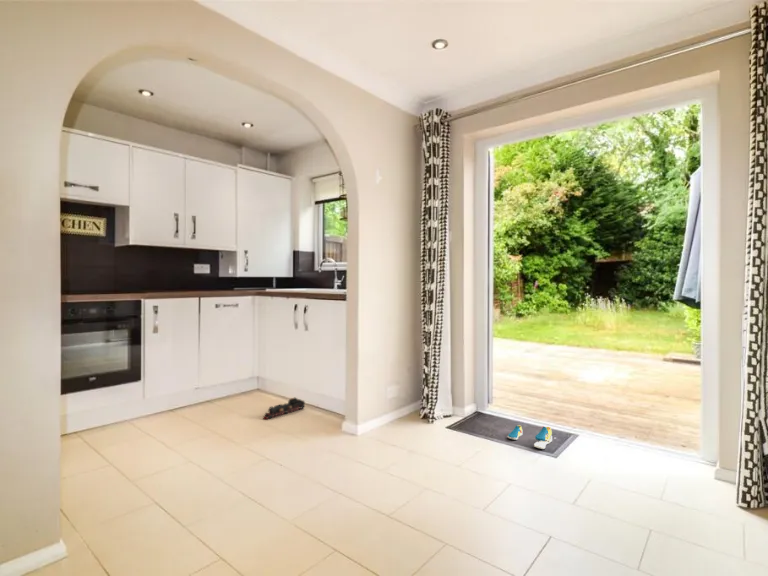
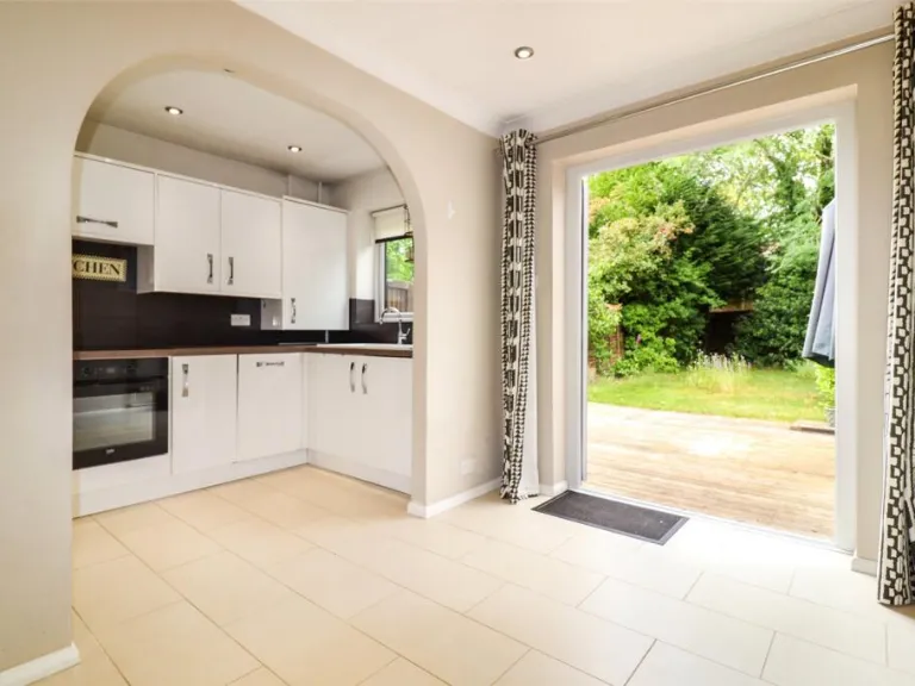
- toy train [262,396,306,421]
- shoe [507,424,553,450]
